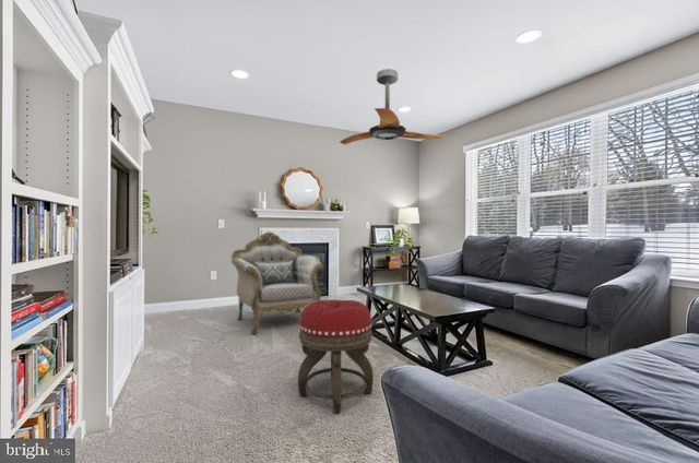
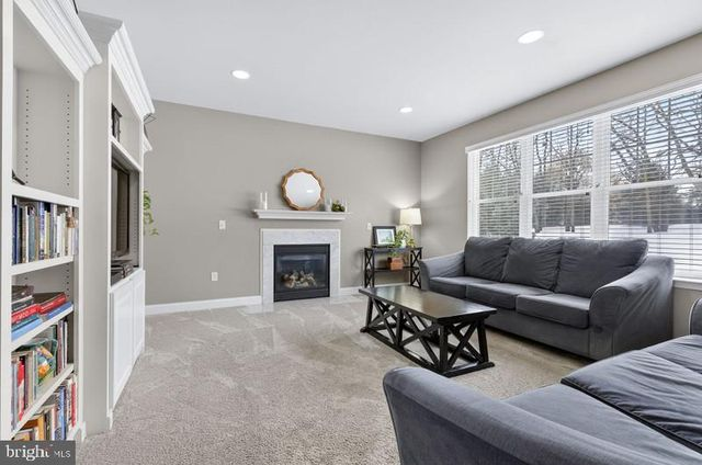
- ceiling fan [339,68,446,145]
- footstool [297,299,375,414]
- armchair [230,230,324,335]
